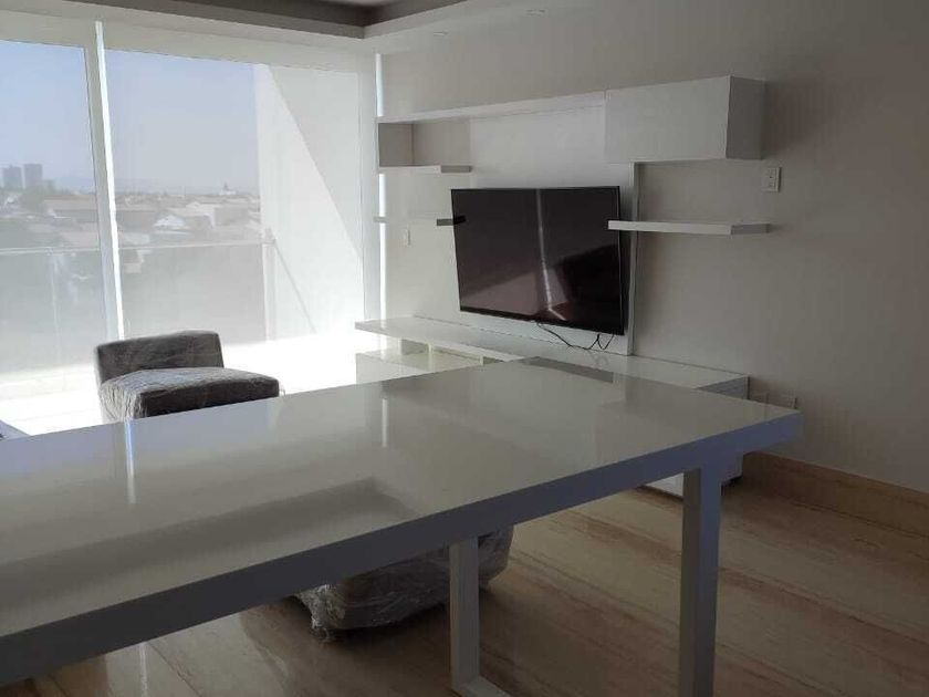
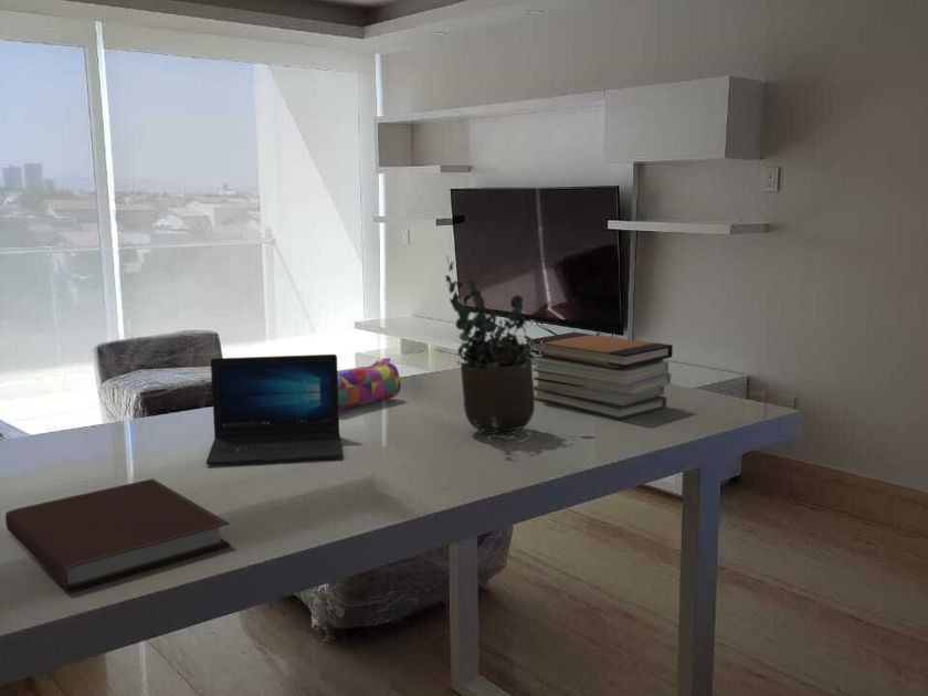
+ laptop [205,354,344,466]
+ pencil case [338,357,402,412]
+ potted plant [444,255,550,436]
+ book stack [525,331,674,421]
+ notebook [4,477,232,591]
